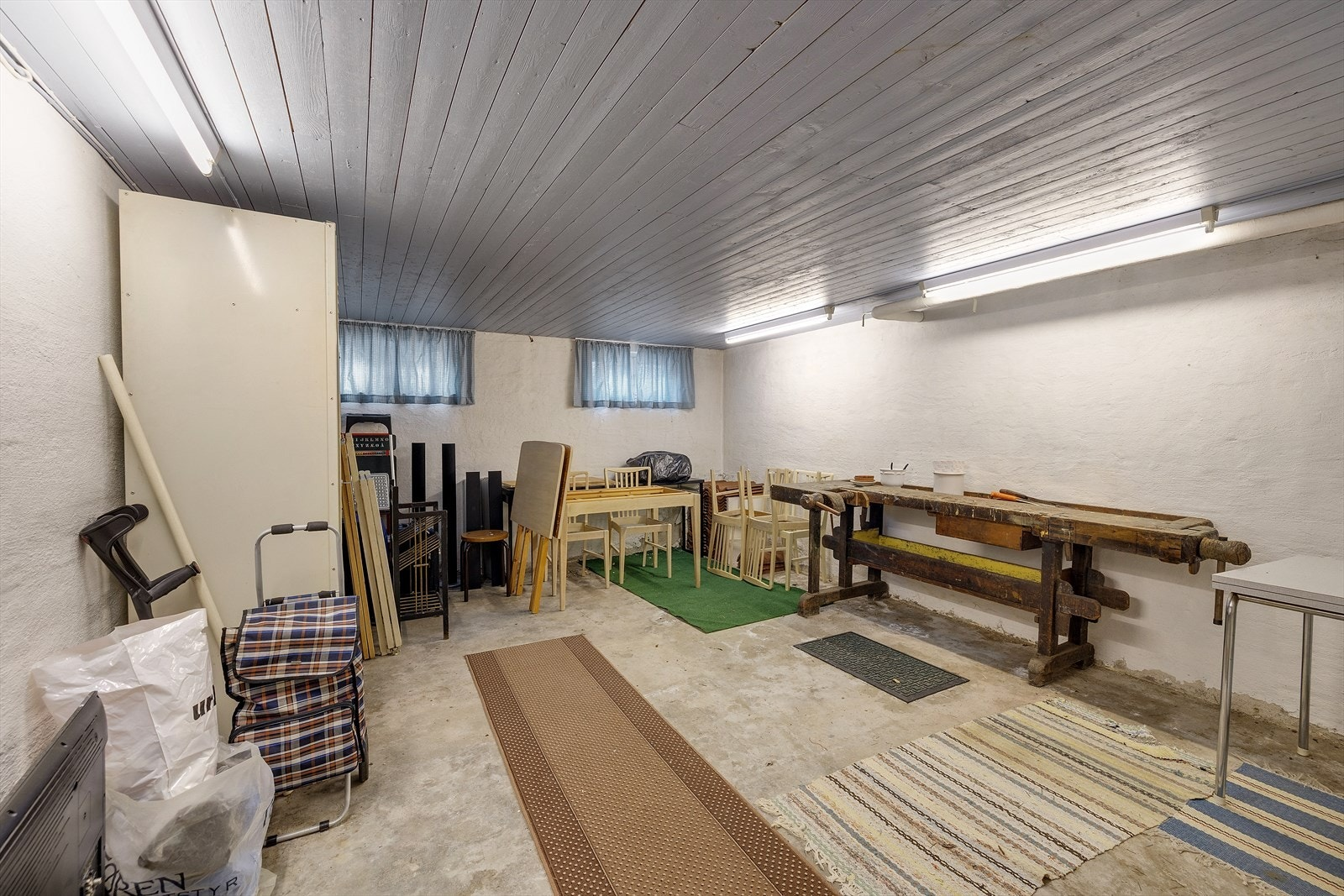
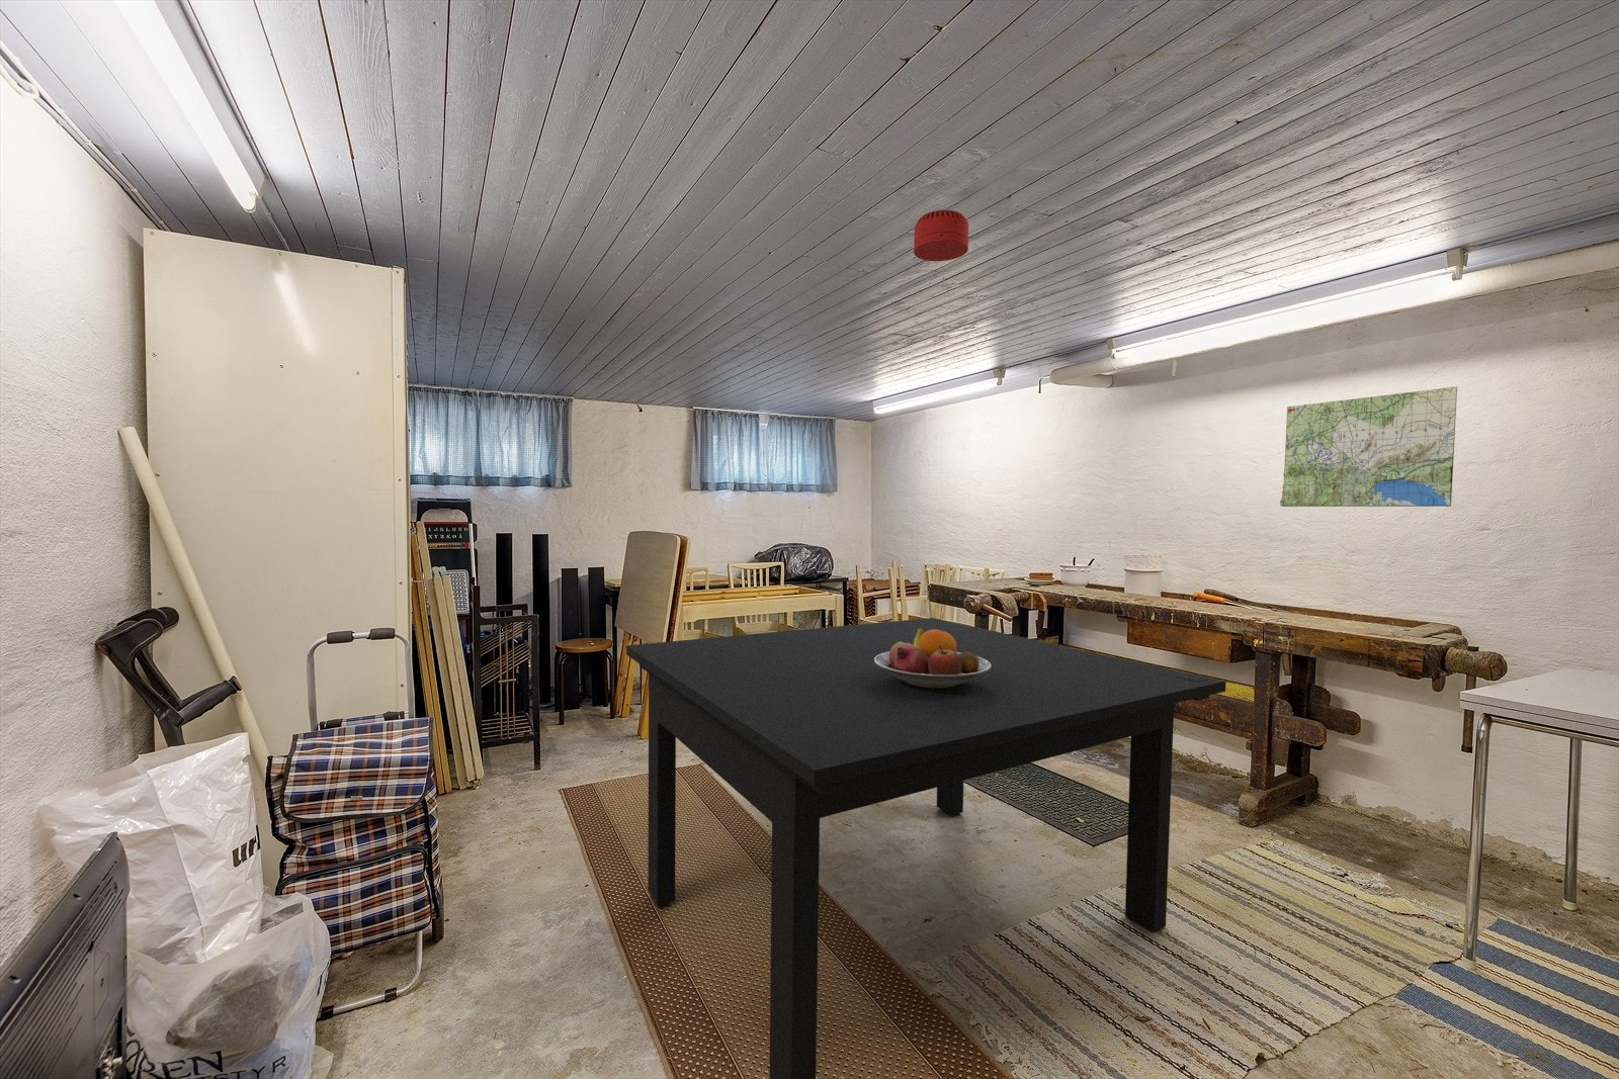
+ road map [1279,385,1458,508]
+ fruit bowl [875,627,990,688]
+ dining table [625,617,1228,1079]
+ smoke detector [913,210,970,261]
